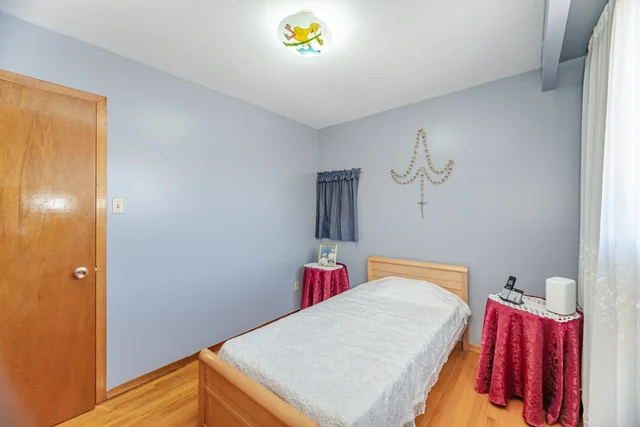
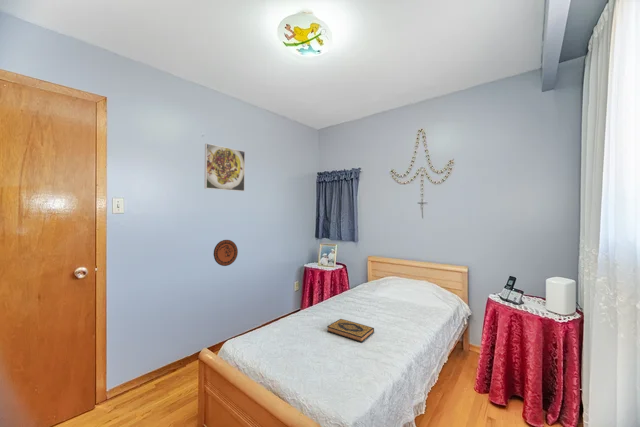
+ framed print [204,142,246,192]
+ hardback book [326,318,375,343]
+ decorative plate [213,239,239,267]
